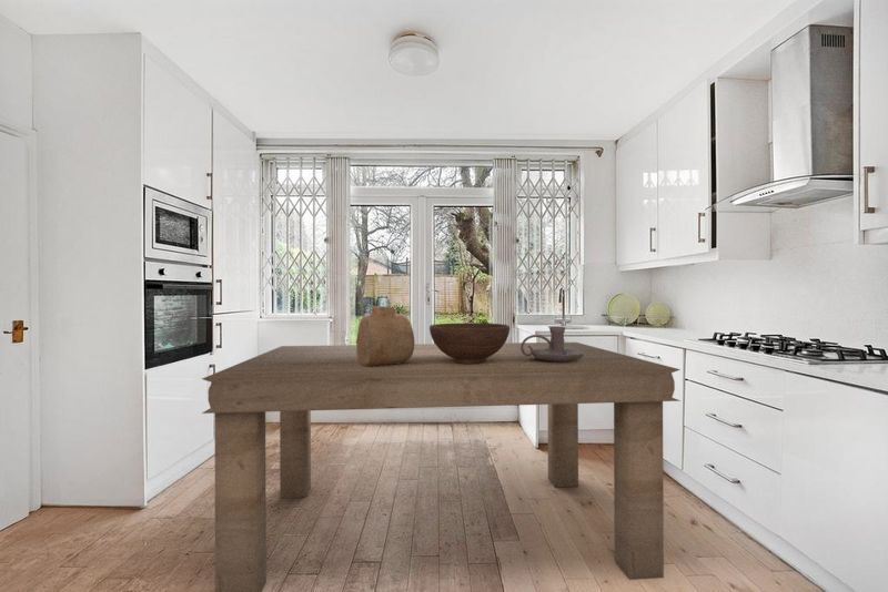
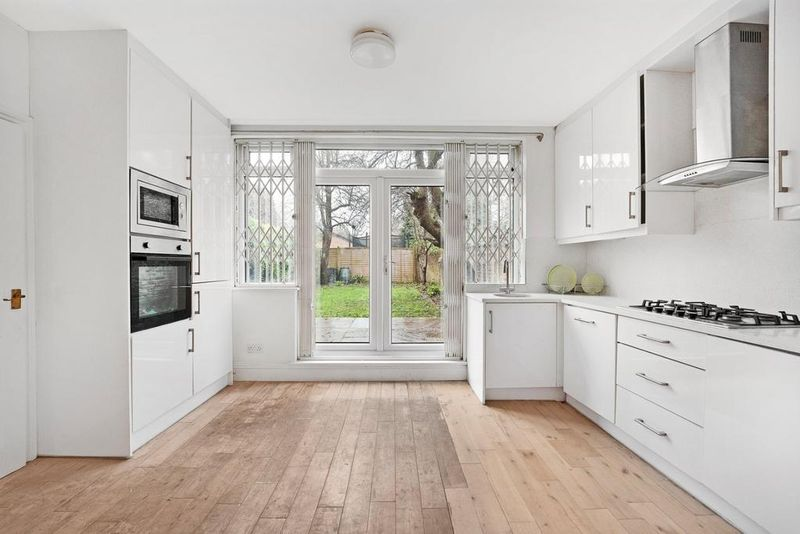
- dining table [201,341,682,592]
- candle holder [521,326,584,363]
- vase [355,305,416,366]
- fruit bowl [428,321,511,364]
